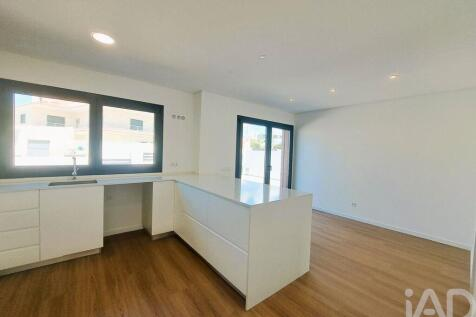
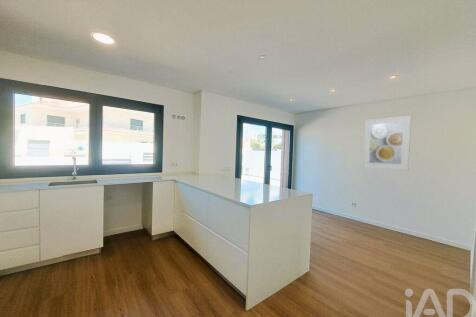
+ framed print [362,114,412,171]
